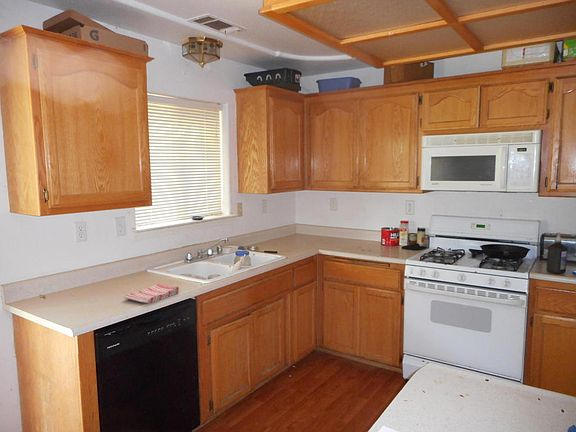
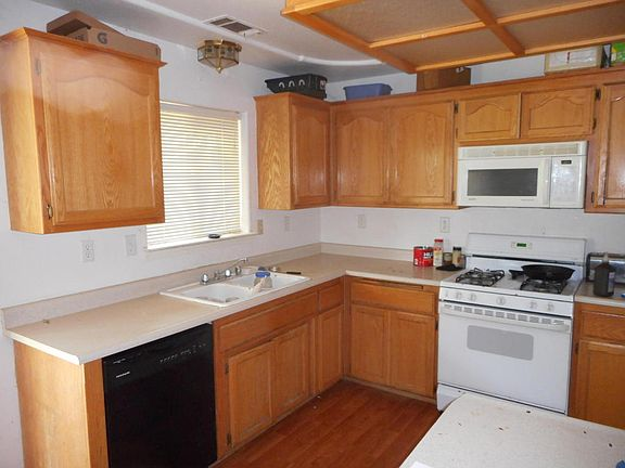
- dish towel [123,283,180,304]
